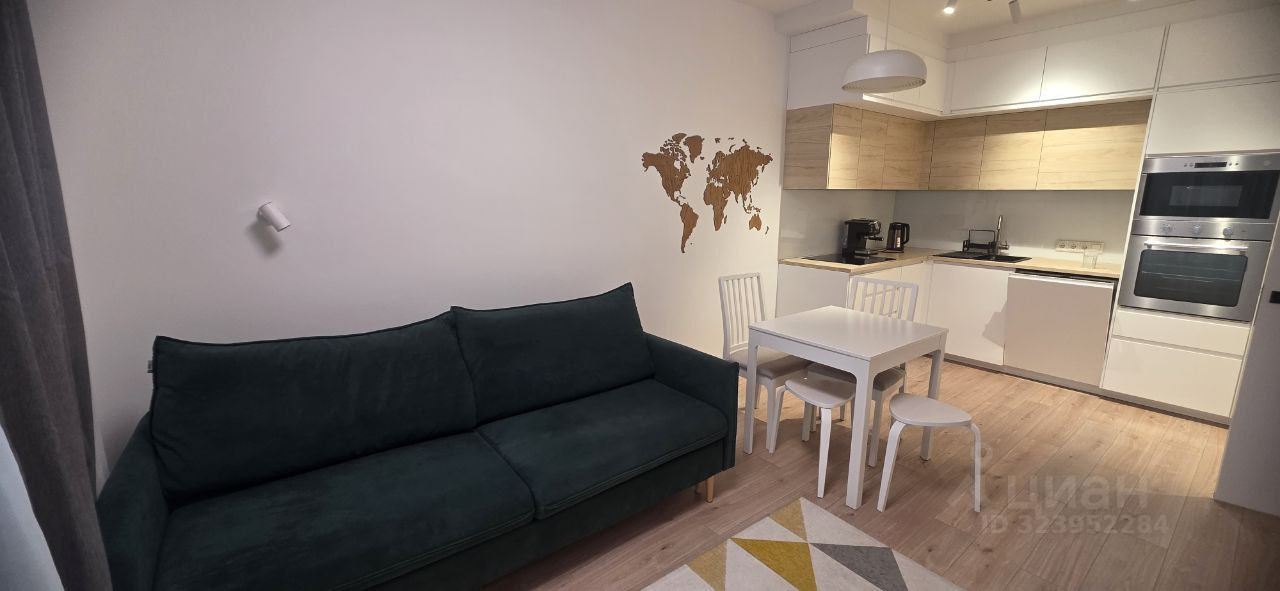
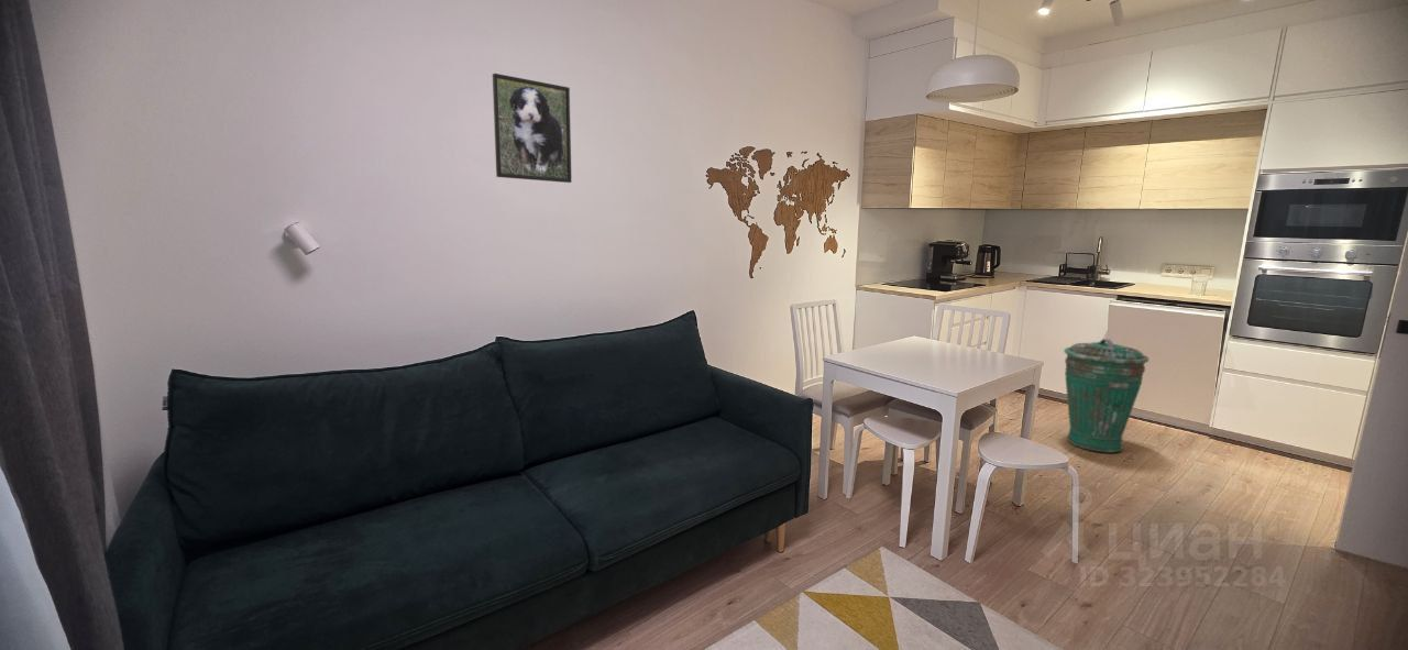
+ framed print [492,73,573,184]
+ trash can [1063,338,1150,453]
